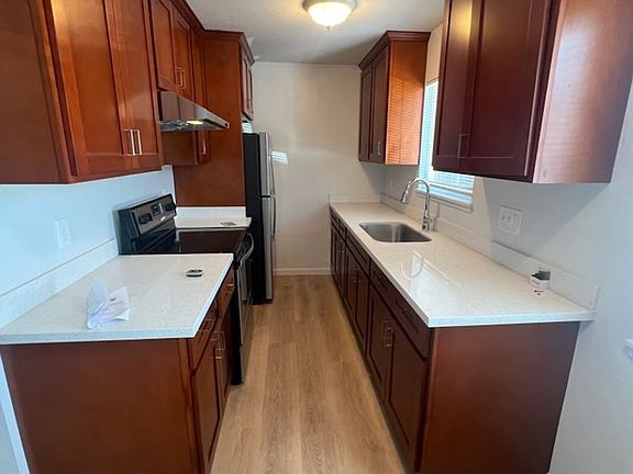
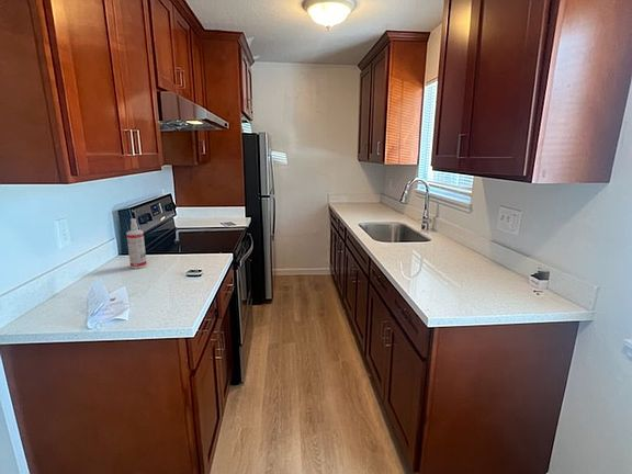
+ spray bottle [125,217,148,270]
